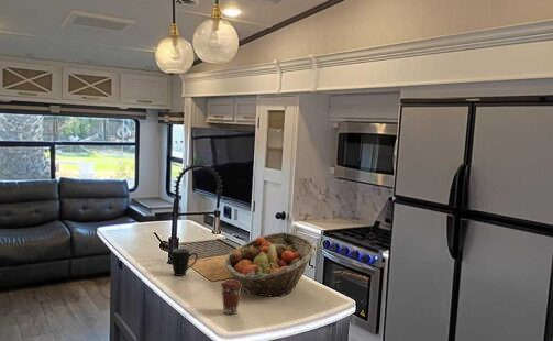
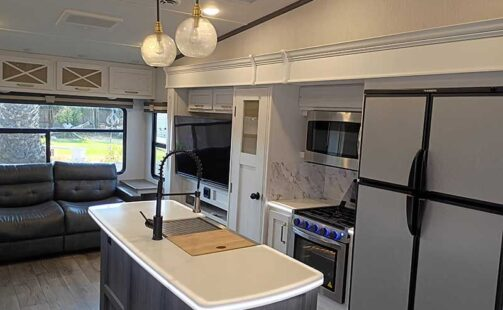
- fruit basket [224,231,318,298]
- mug [170,248,199,277]
- coffee cup [220,278,242,316]
